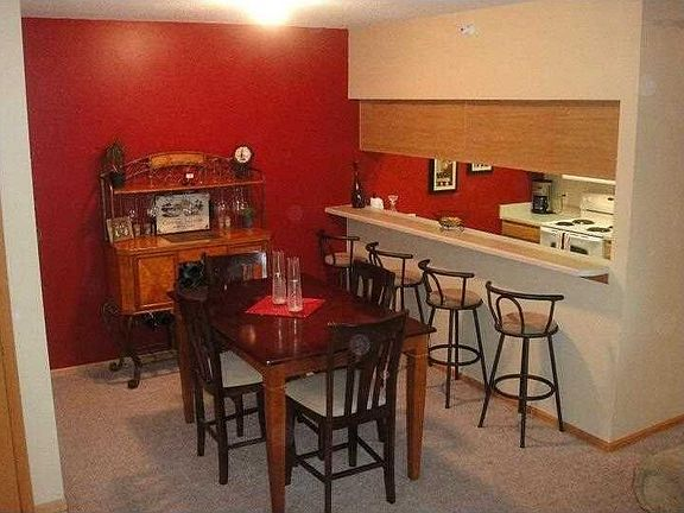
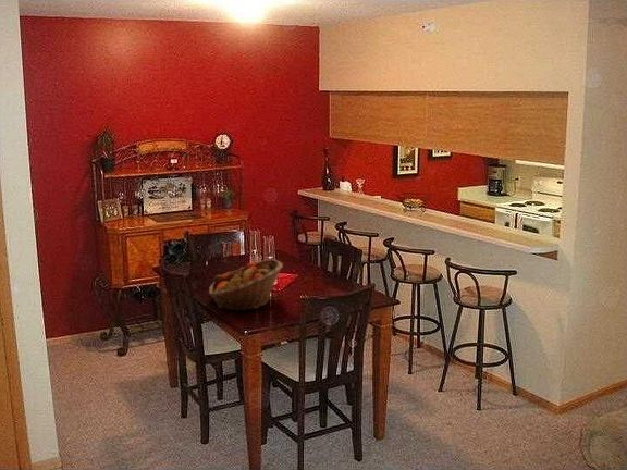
+ fruit basket [208,258,284,312]
